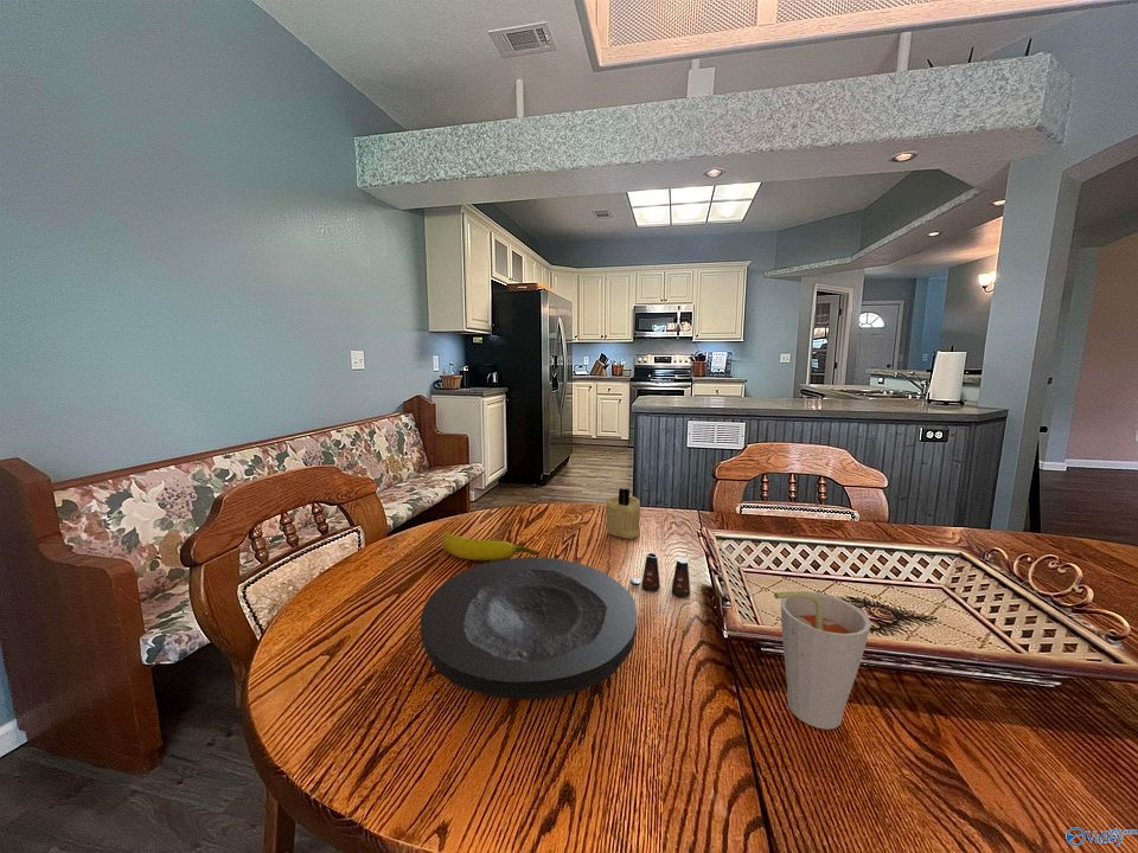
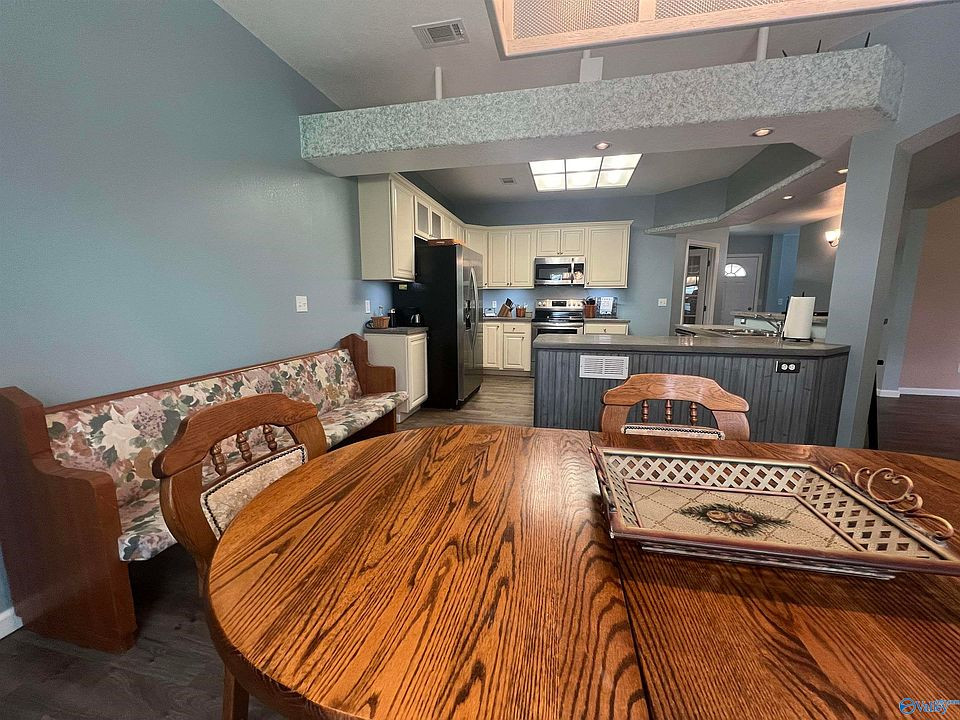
- cup [773,590,872,731]
- banana [441,532,539,562]
- plate [420,557,639,701]
- salt shaker [629,552,691,598]
- candle [606,487,641,540]
